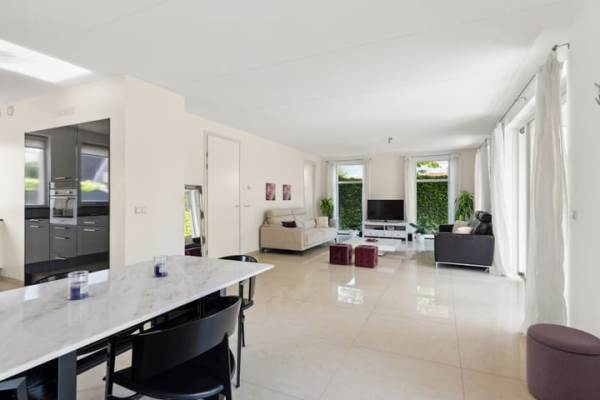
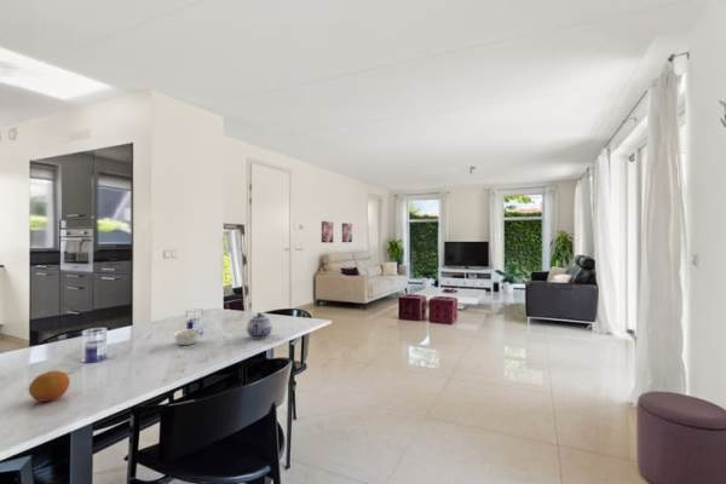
+ fruit [28,369,71,403]
+ teapot [246,311,273,340]
+ legume [172,324,207,346]
